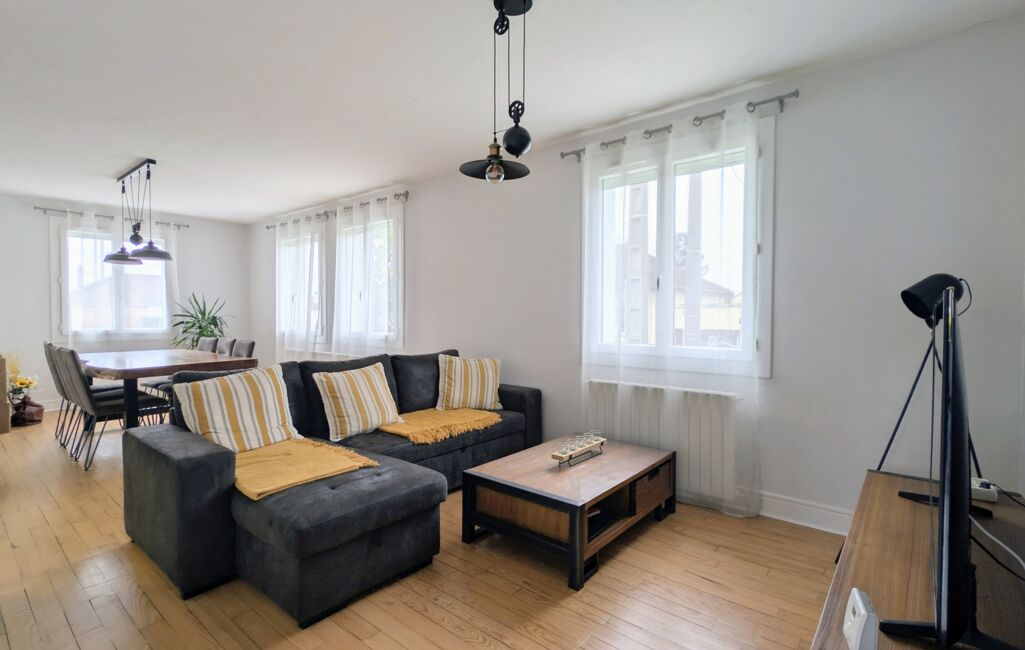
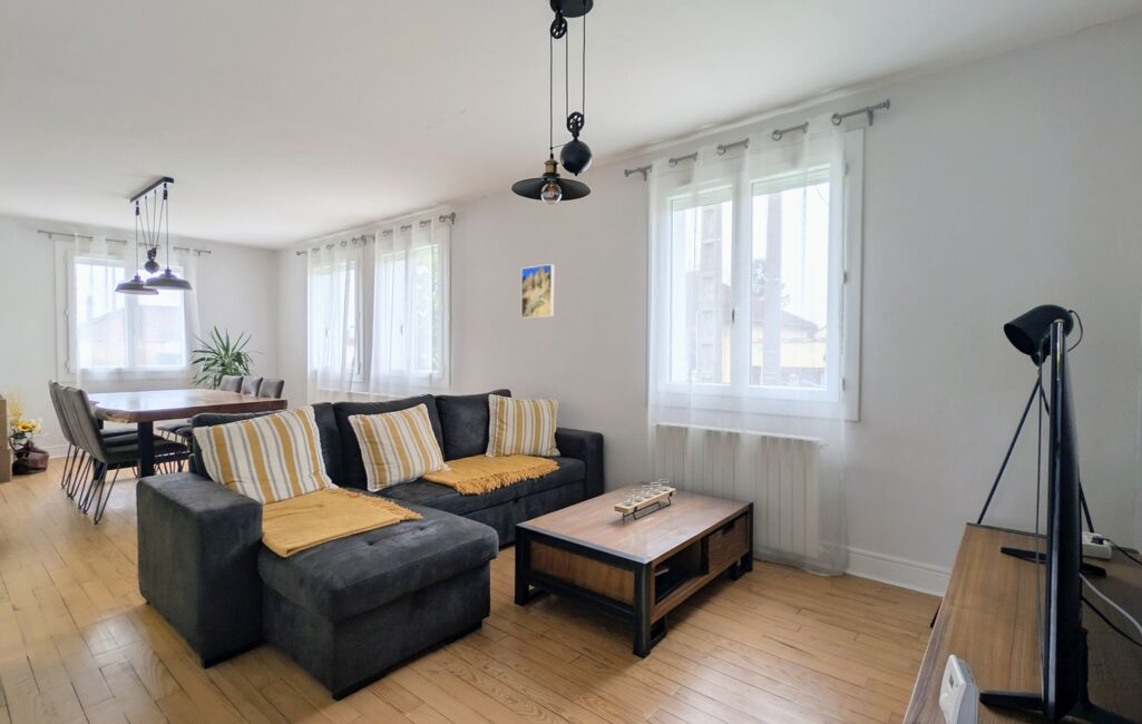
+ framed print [520,263,555,320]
